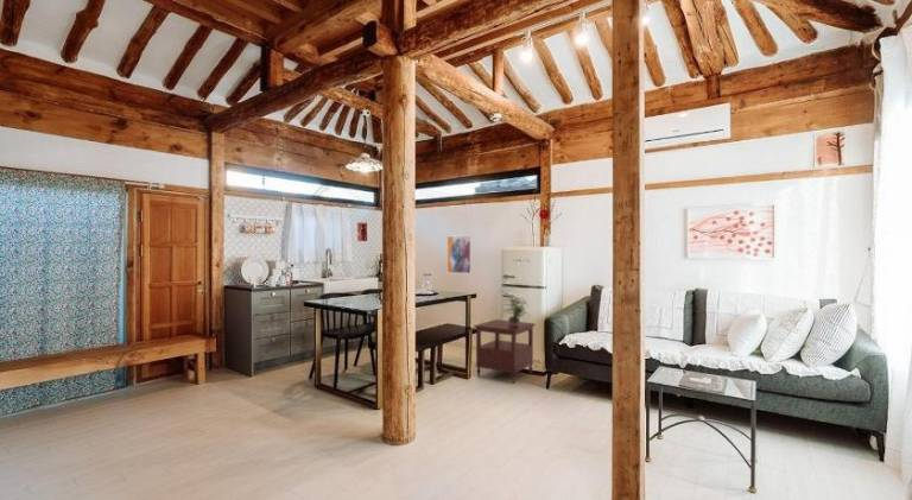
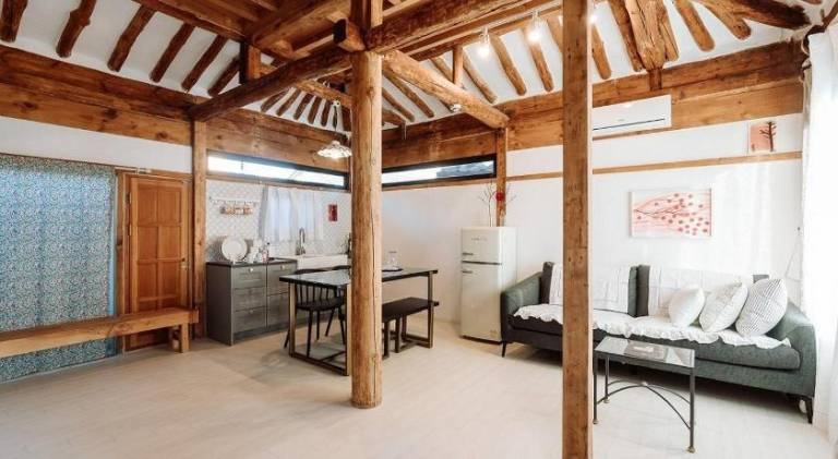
- wall art [445,234,473,276]
- side table [473,318,536,385]
- potted plant [502,292,531,325]
